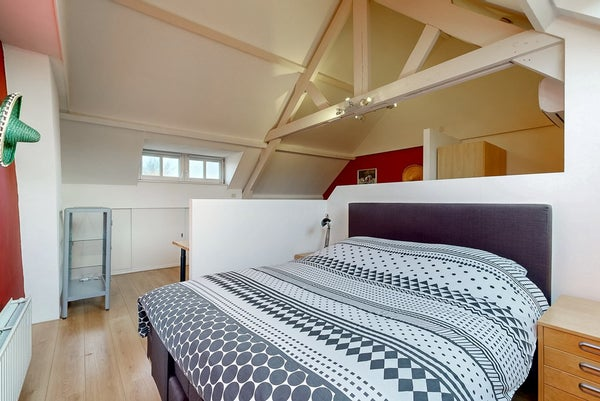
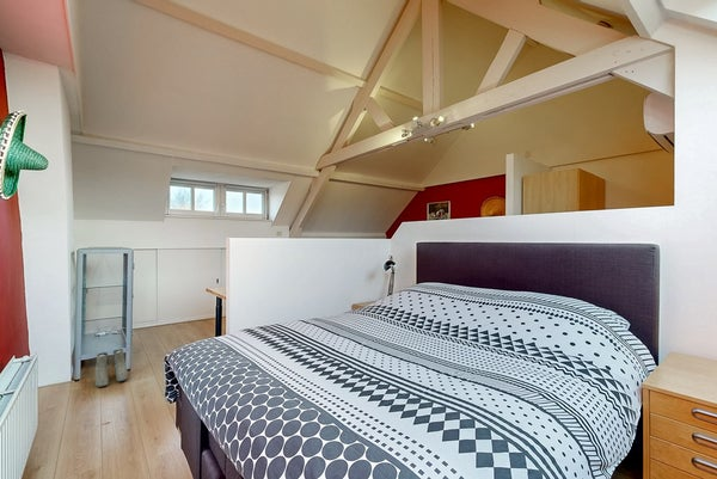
+ boots [94,348,129,388]
